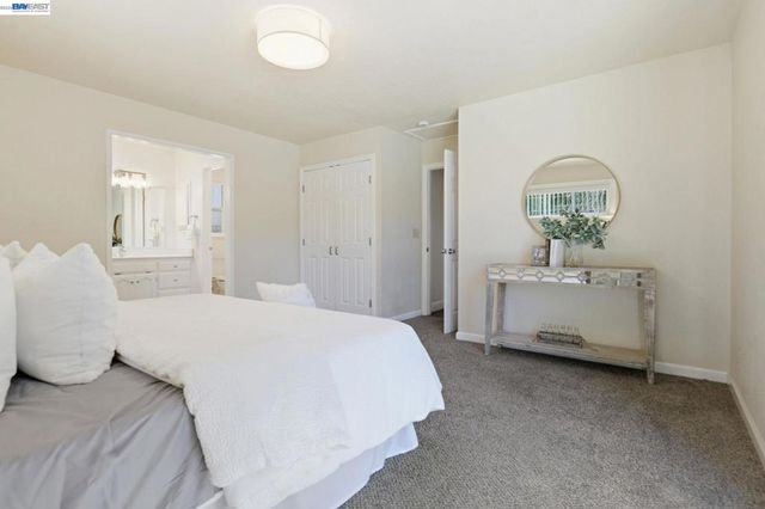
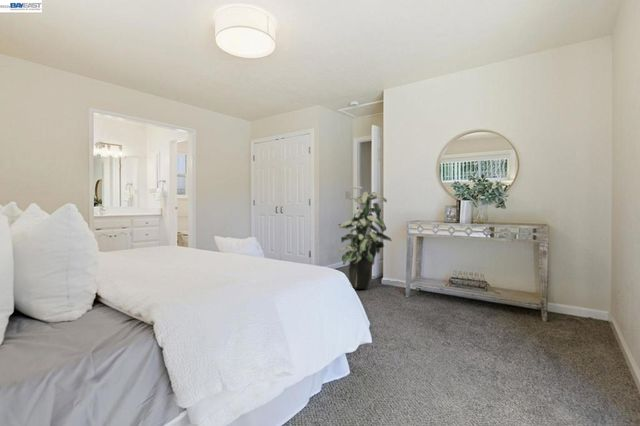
+ indoor plant [337,185,392,290]
